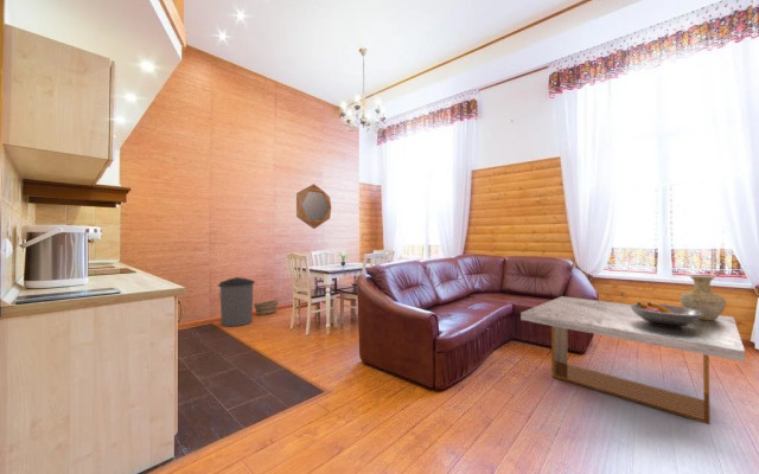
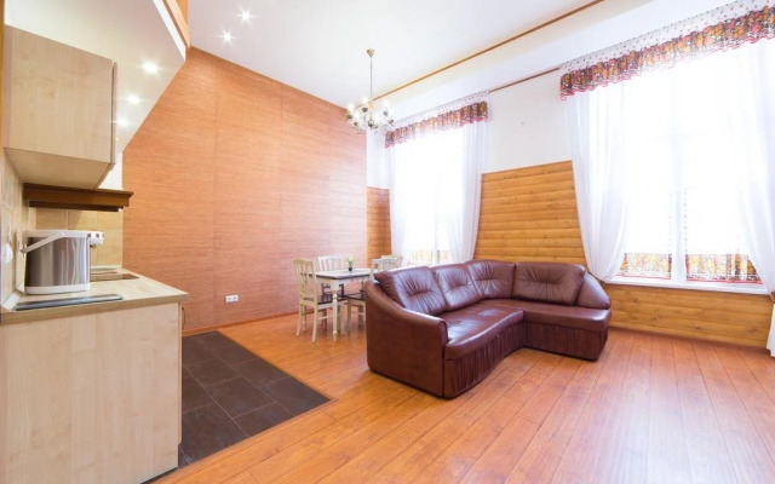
- trash can [217,276,256,327]
- home mirror [295,182,332,230]
- basket [253,289,279,316]
- coffee table [519,295,746,425]
- vase [678,275,728,320]
- fruit bowl [631,301,703,327]
